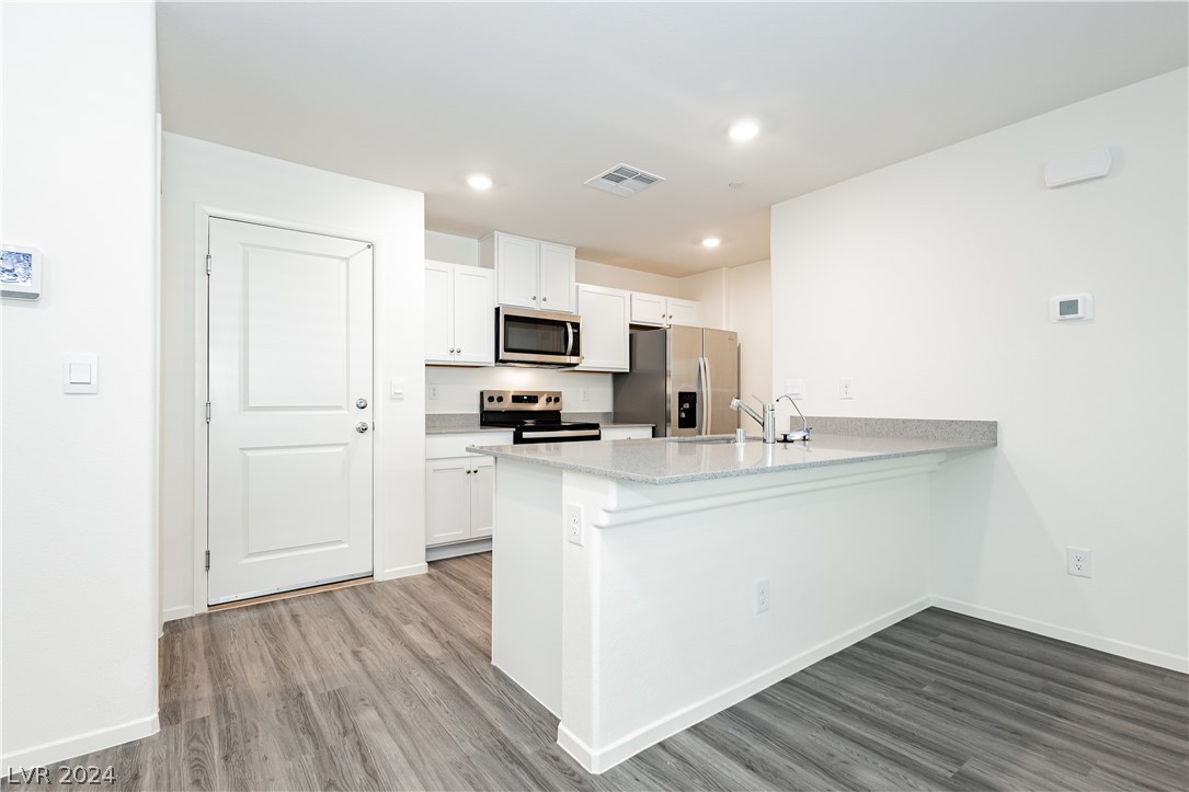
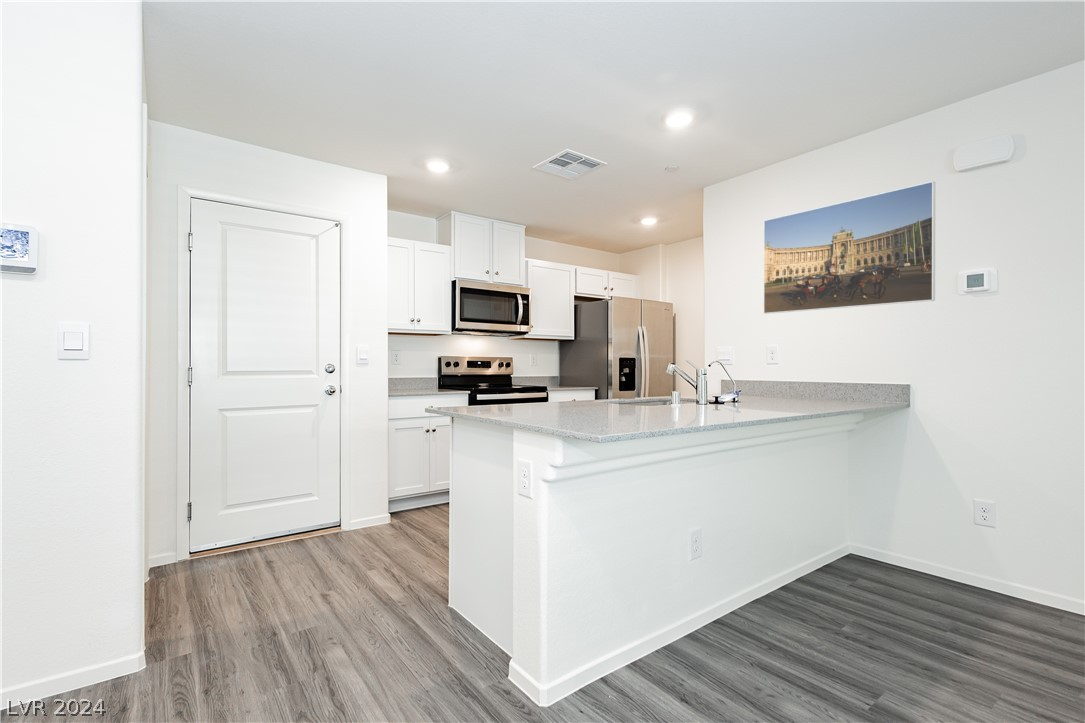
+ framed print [763,180,936,315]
